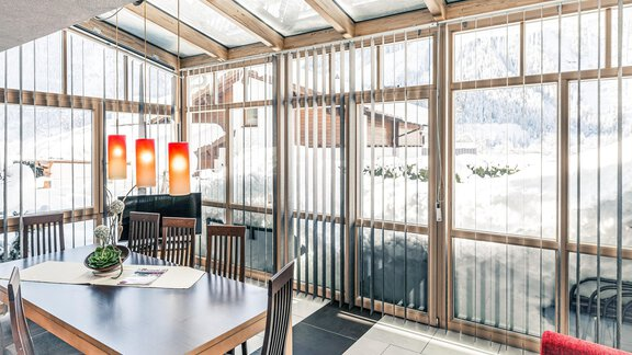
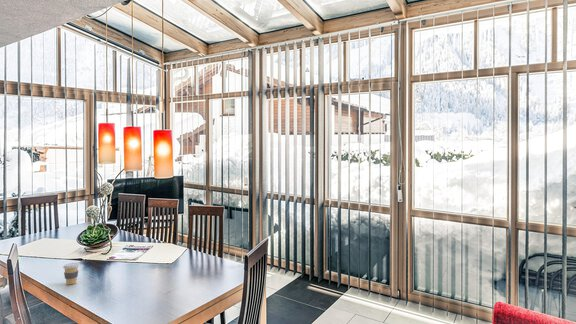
+ coffee cup [62,262,80,286]
